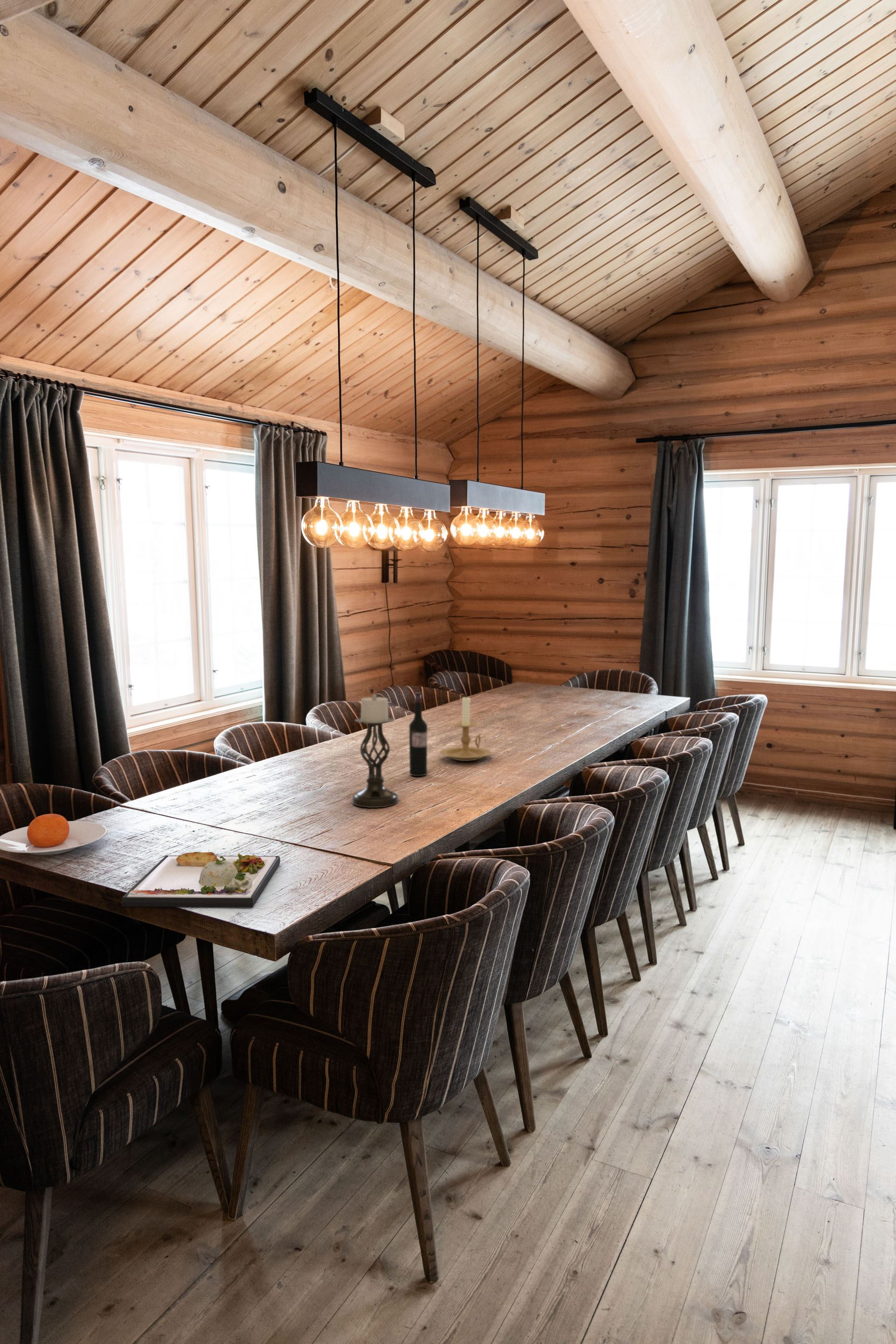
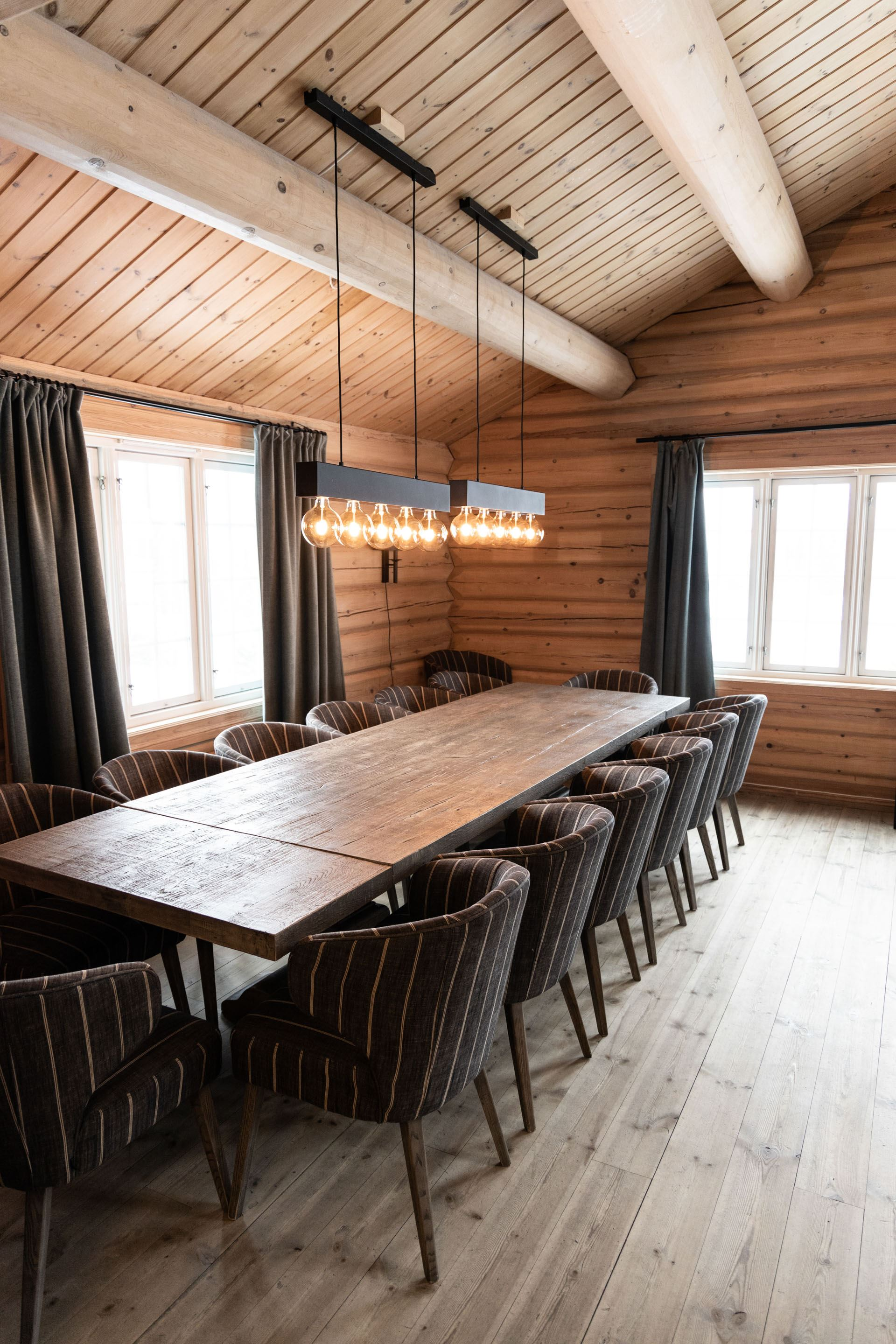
- dinner plate [121,851,281,908]
- candle holder [351,694,399,808]
- plate [0,813,108,855]
- candle holder [440,694,492,762]
- wine bottle [409,692,428,777]
